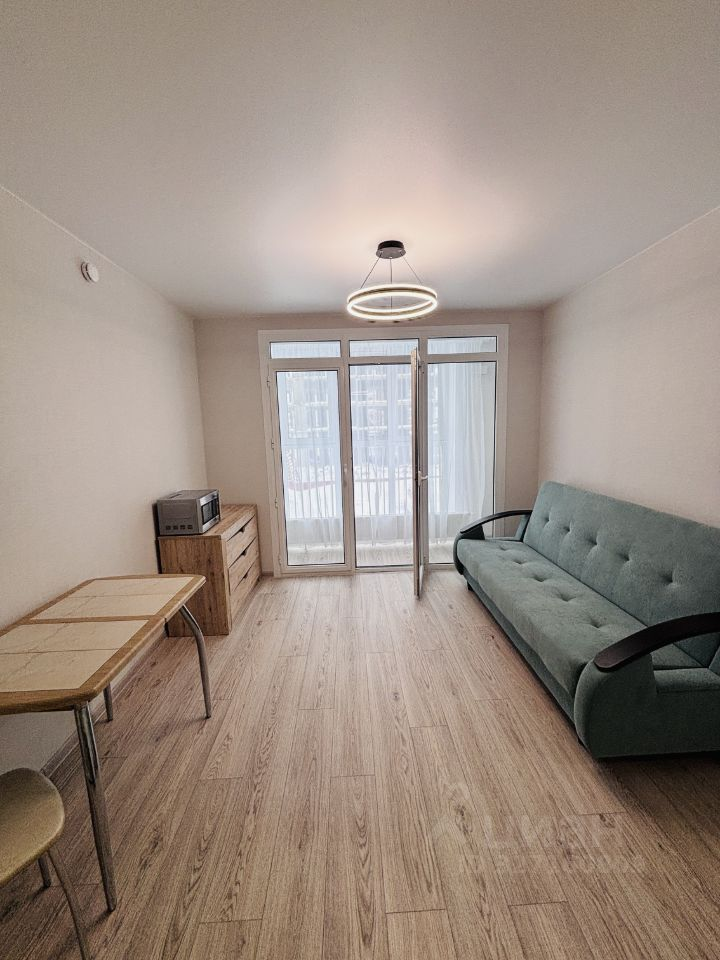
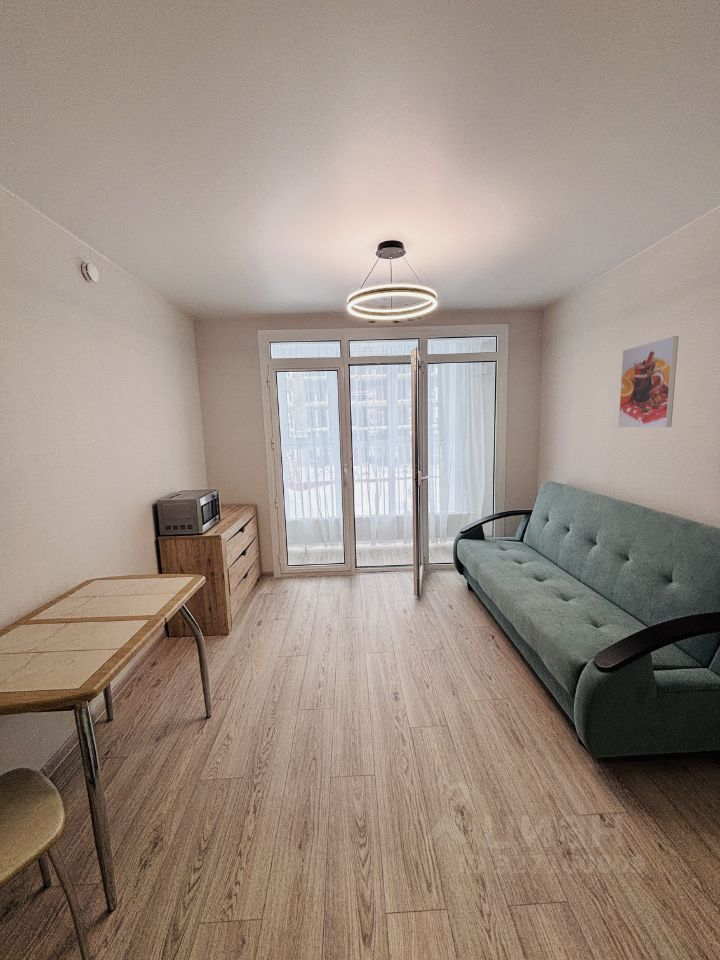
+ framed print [617,335,679,428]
